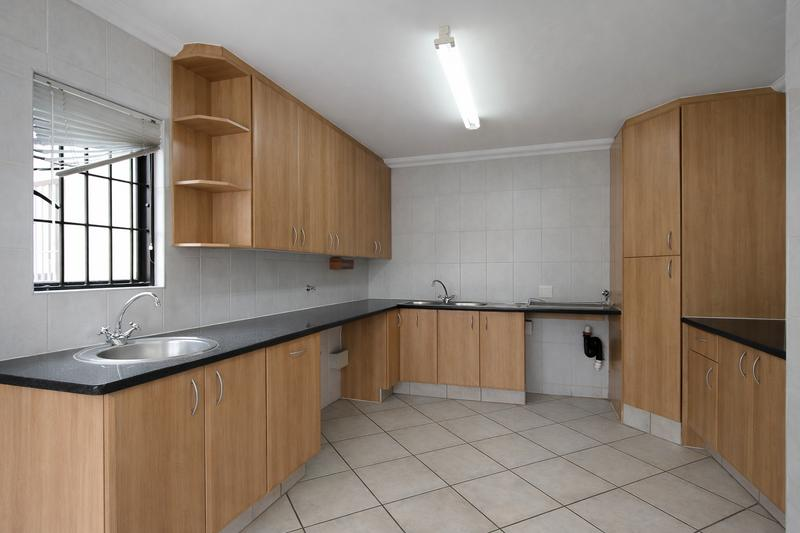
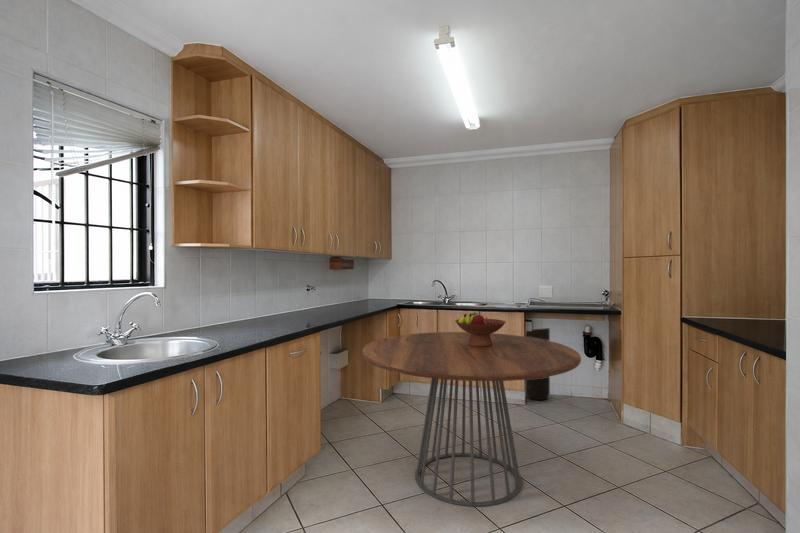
+ fruit bowl [454,311,507,347]
+ dining table [361,331,582,507]
+ trash can [525,327,551,401]
